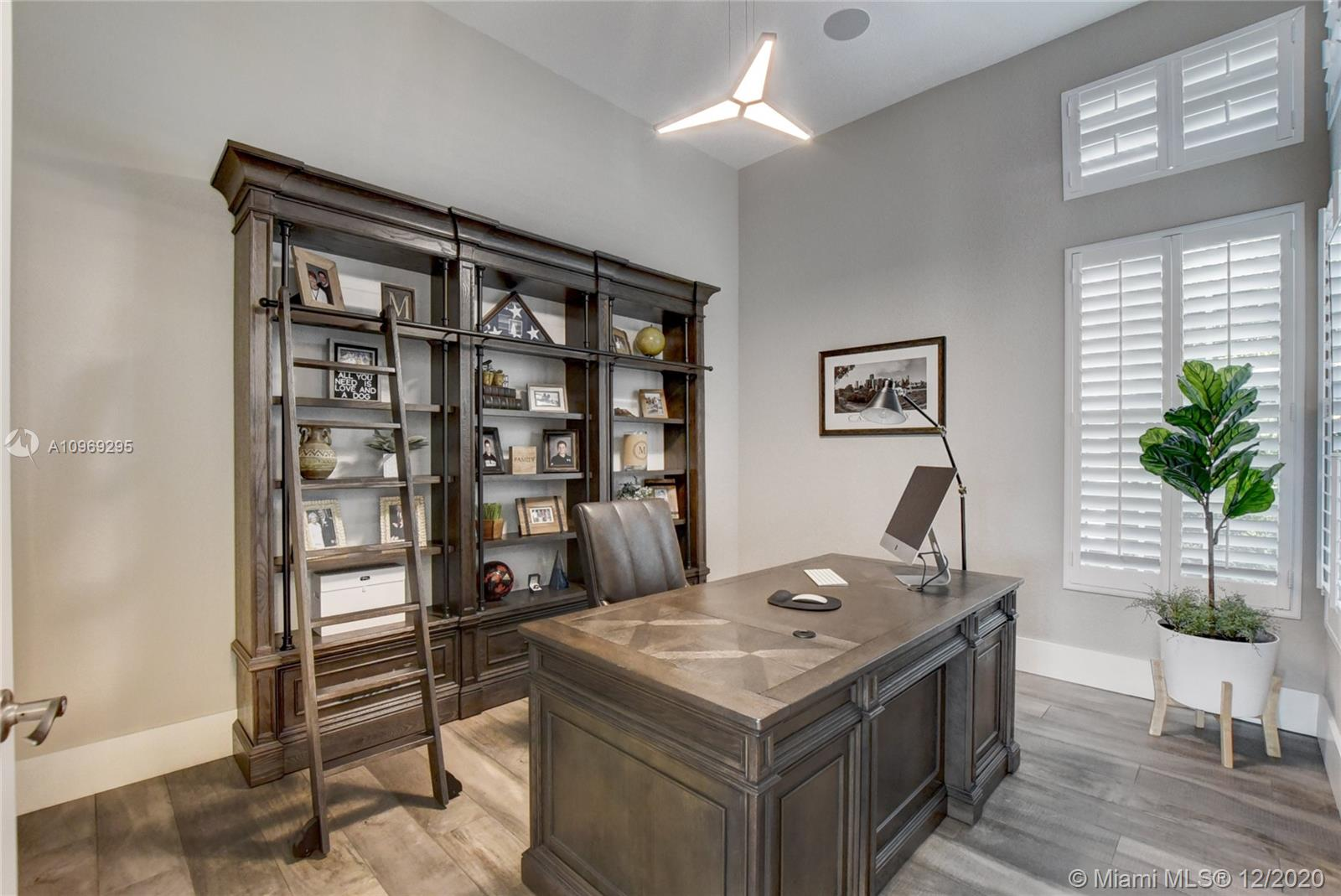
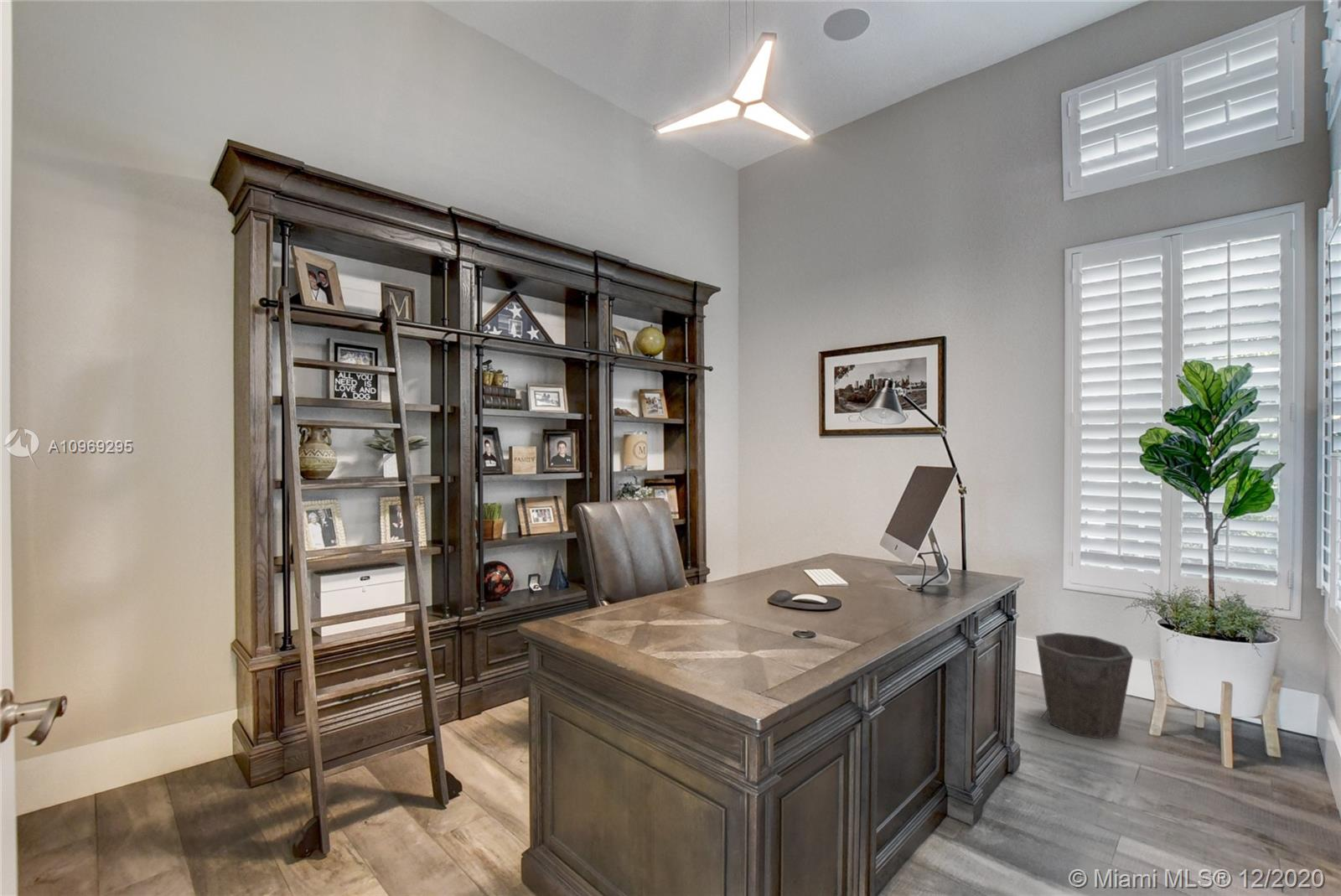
+ waste bin [1035,632,1134,739]
